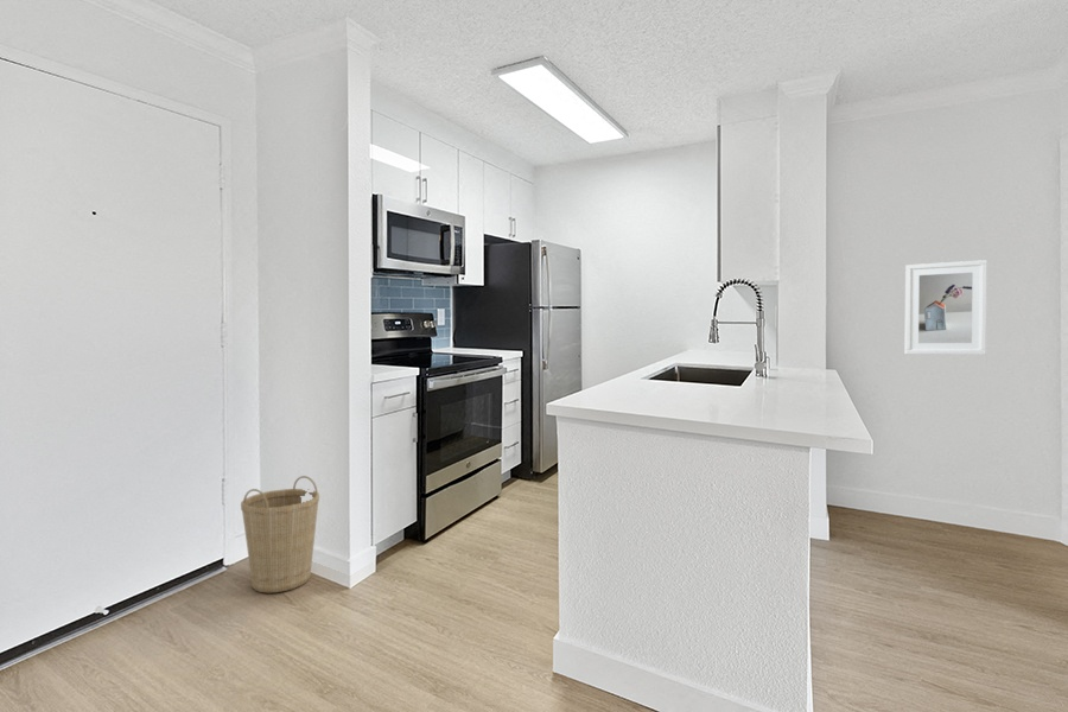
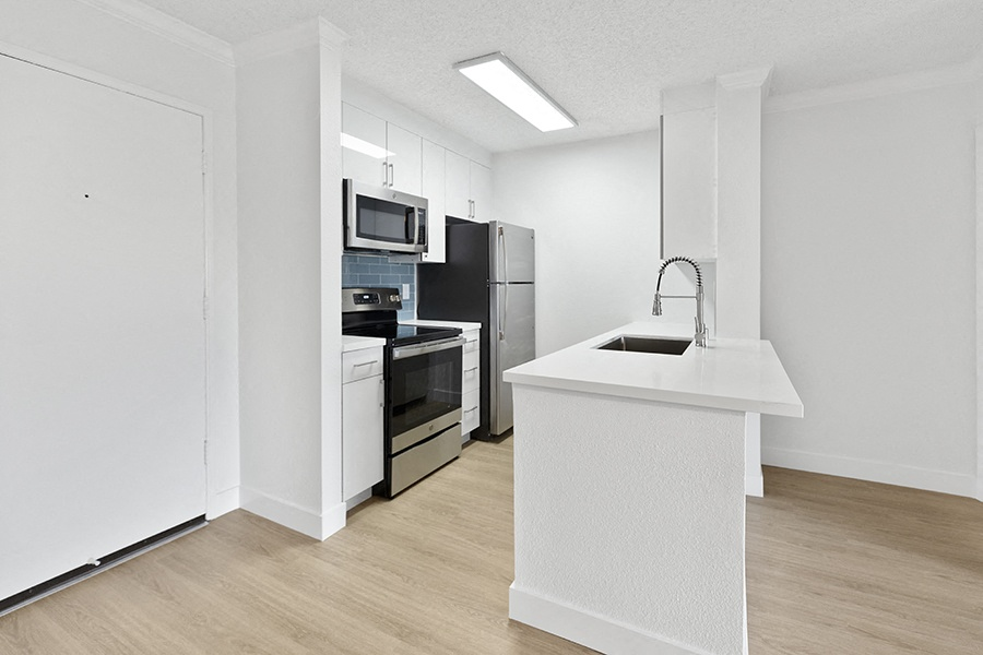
- basket [240,475,320,593]
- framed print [904,259,988,355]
